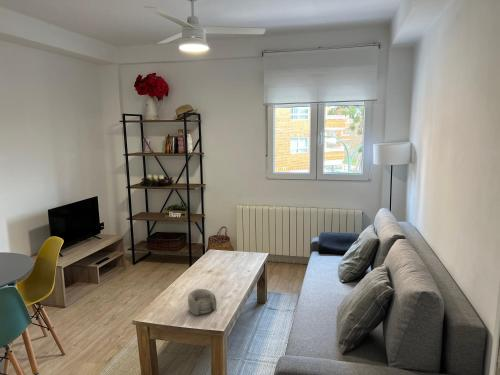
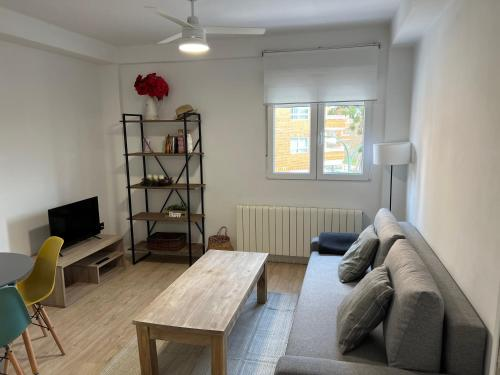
- decorative bowl [187,288,218,316]
